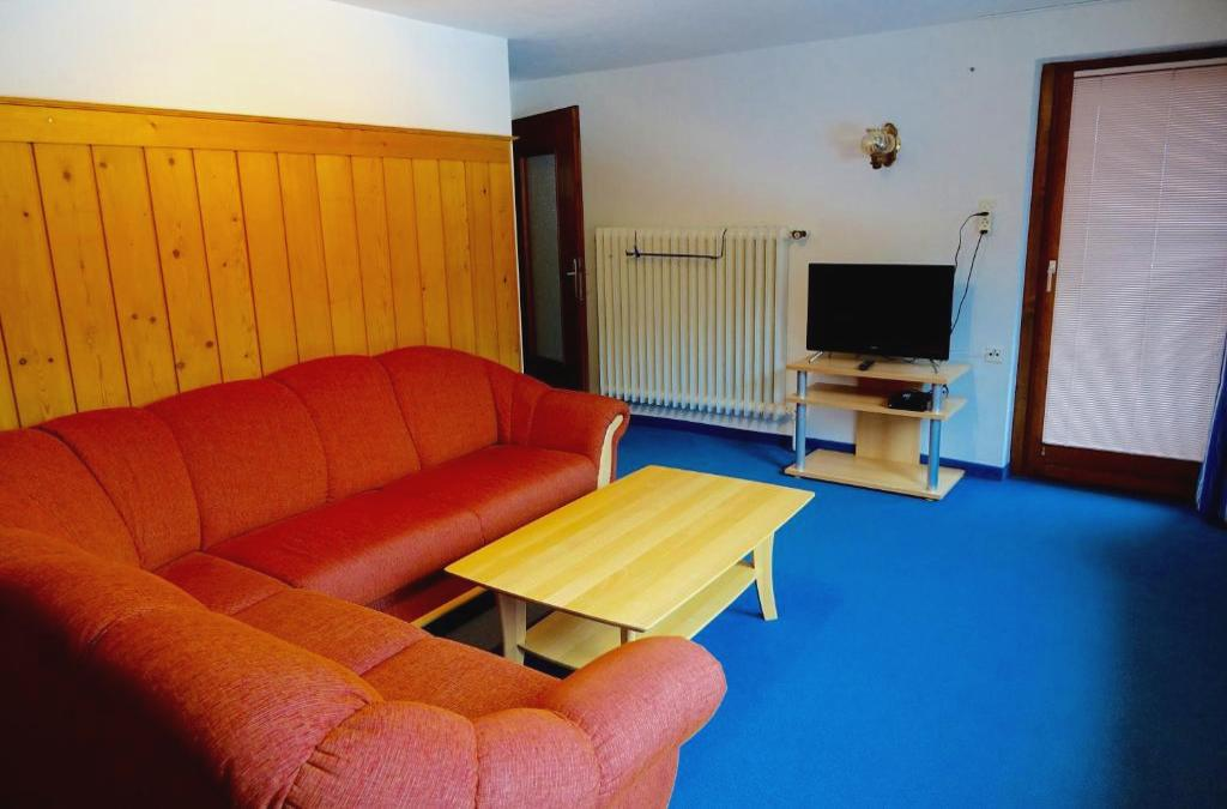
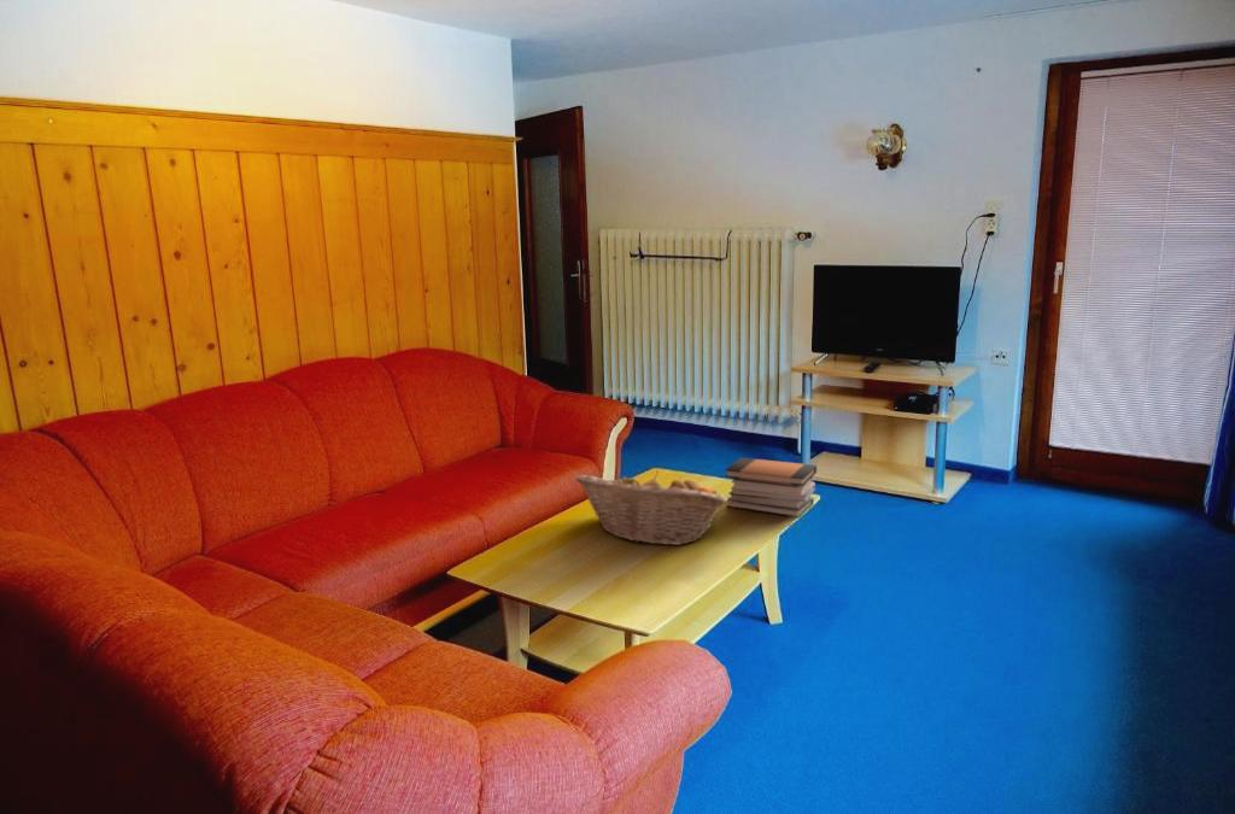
+ fruit basket [574,470,728,546]
+ book stack [724,457,818,519]
